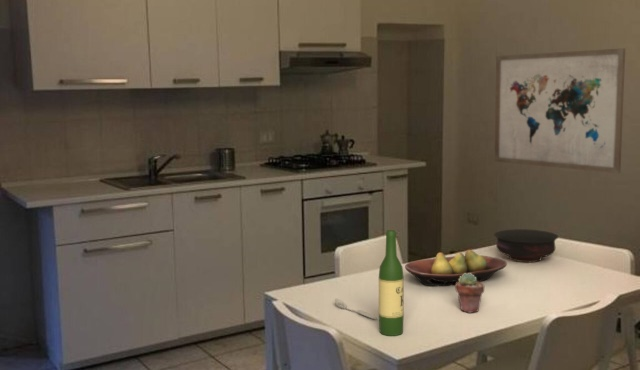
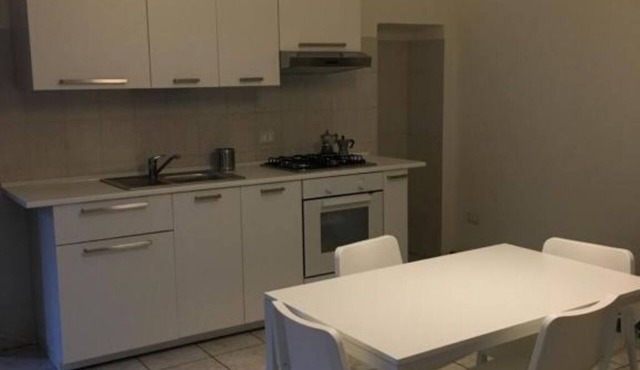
- wine bottle [378,229,405,337]
- spoon [334,297,378,320]
- wall art [494,47,626,174]
- bowl [493,228,559,263]
- fruit bowl [404,249,508,287]
- potted succulent [454,273,485,314]
